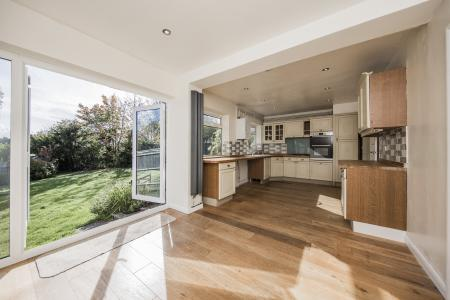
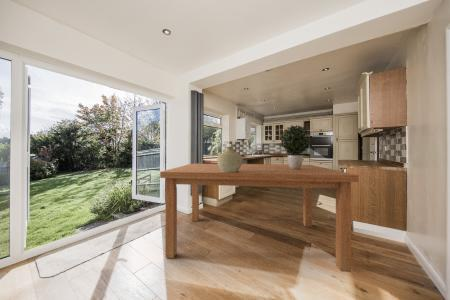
+ potted plant [279,124,314,170]
+ dining table [159,162,360,273]
+ ceramic jug [216,146,244,173]
